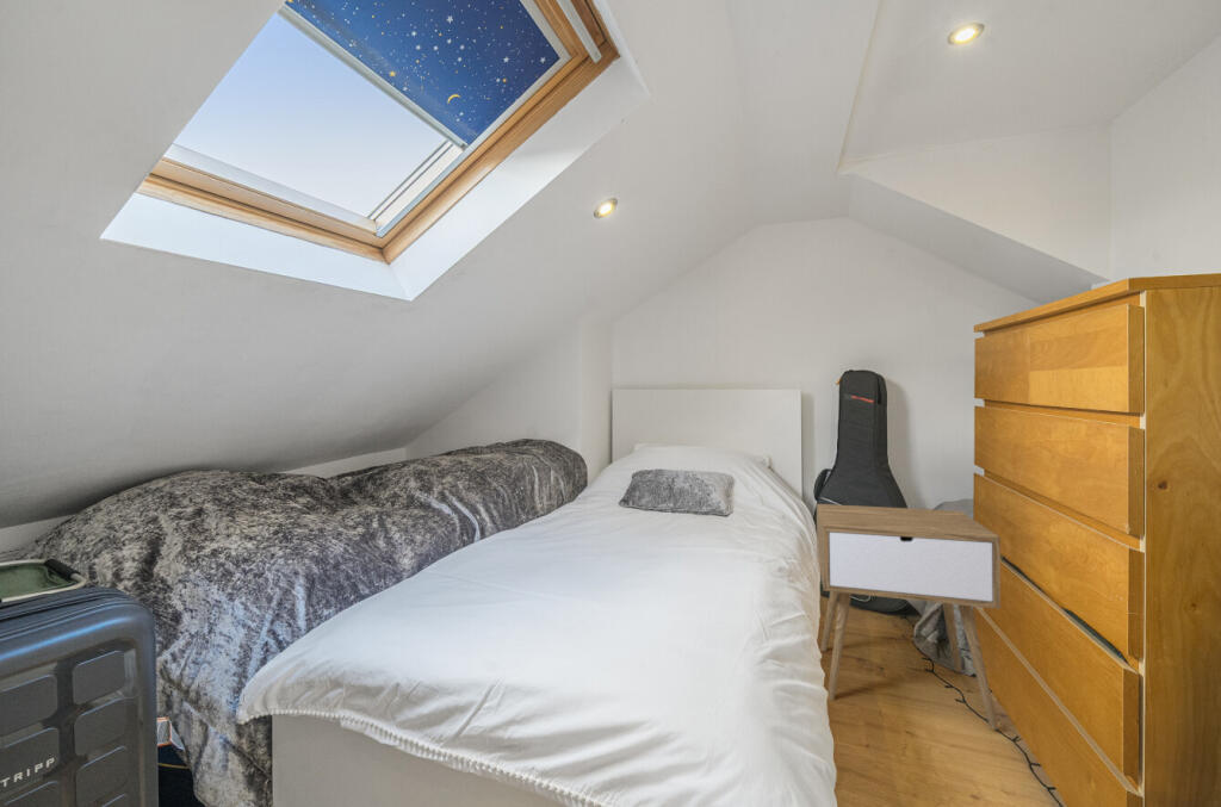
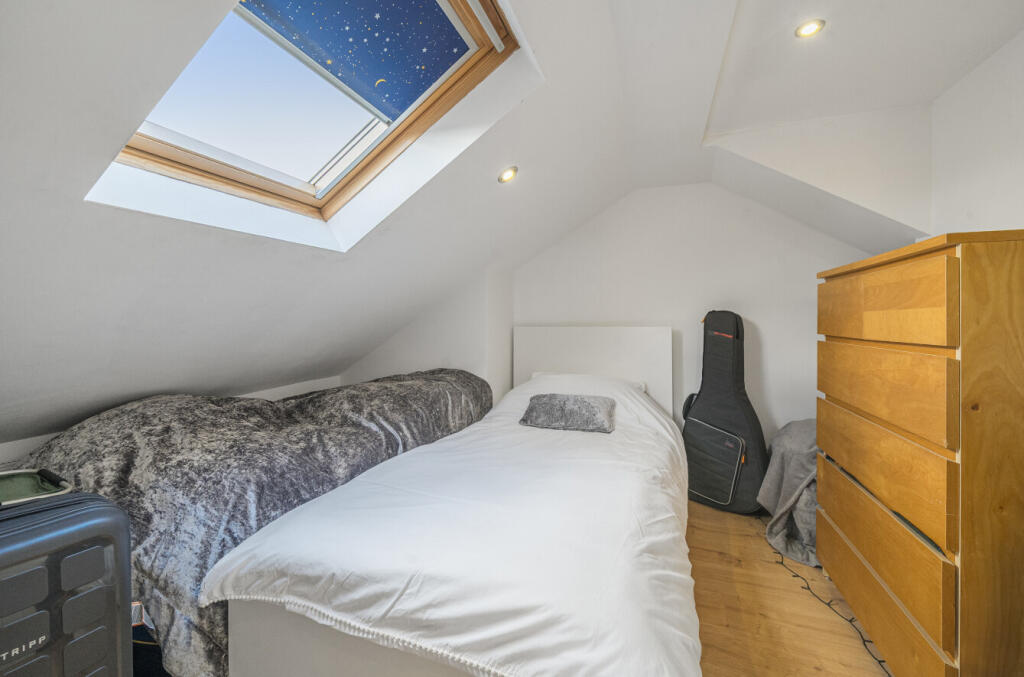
- nightstand [816,503,1002,731]
